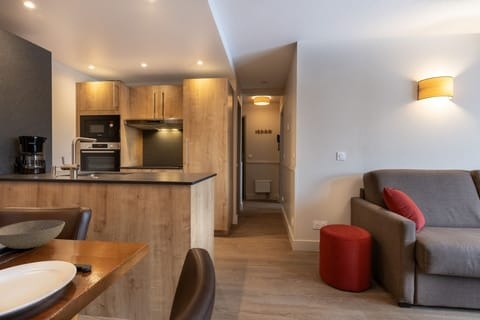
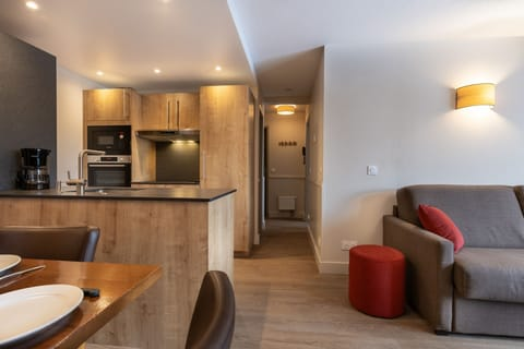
- bowl [0,219,66,250]
